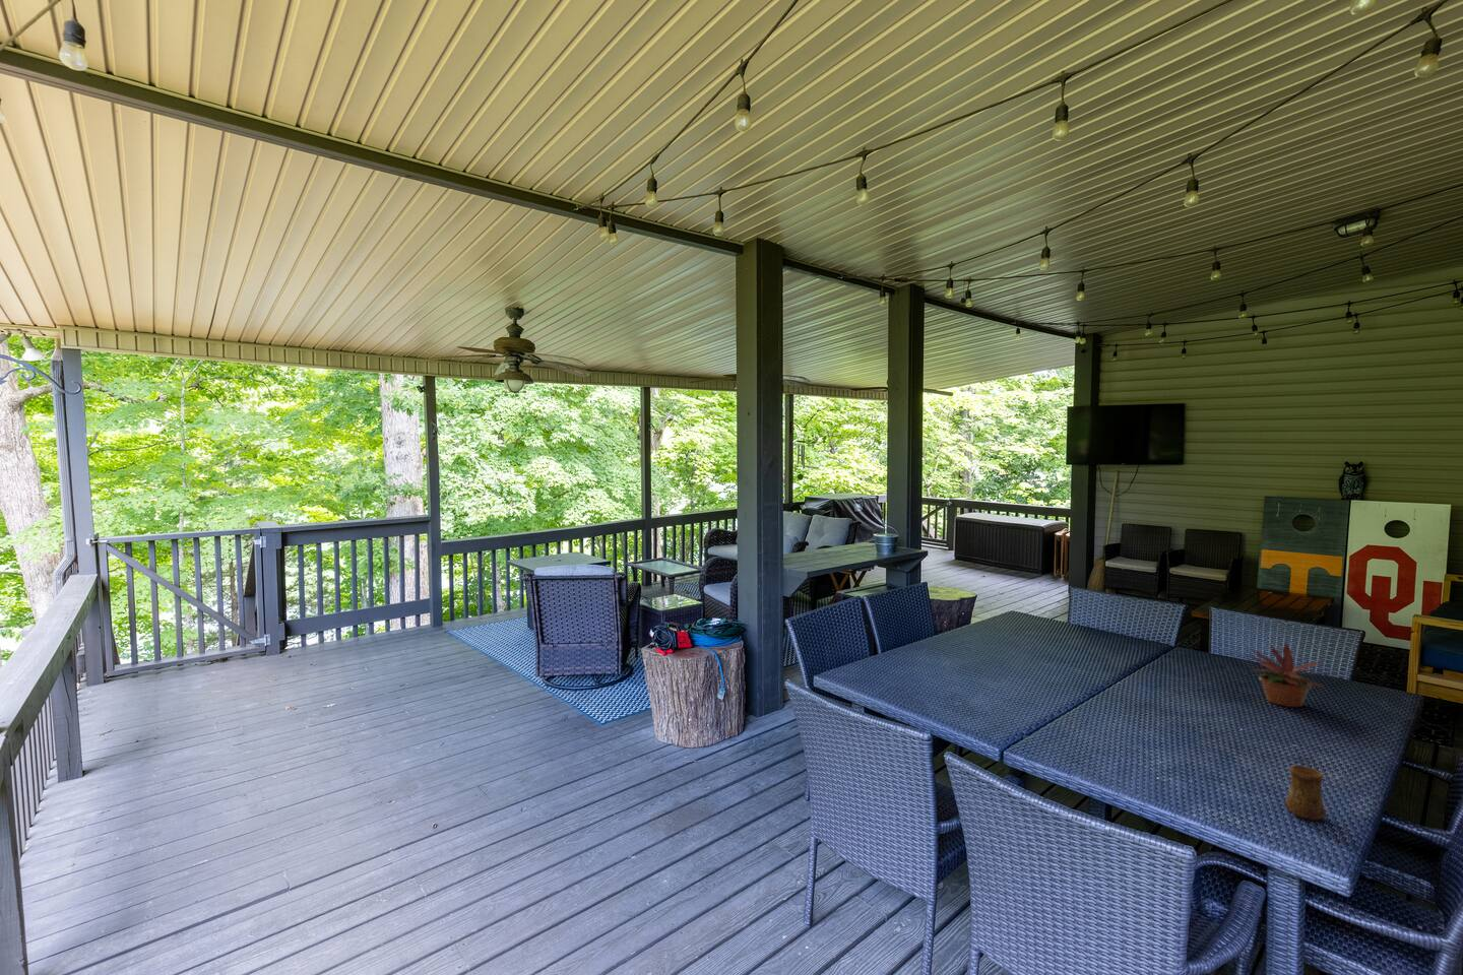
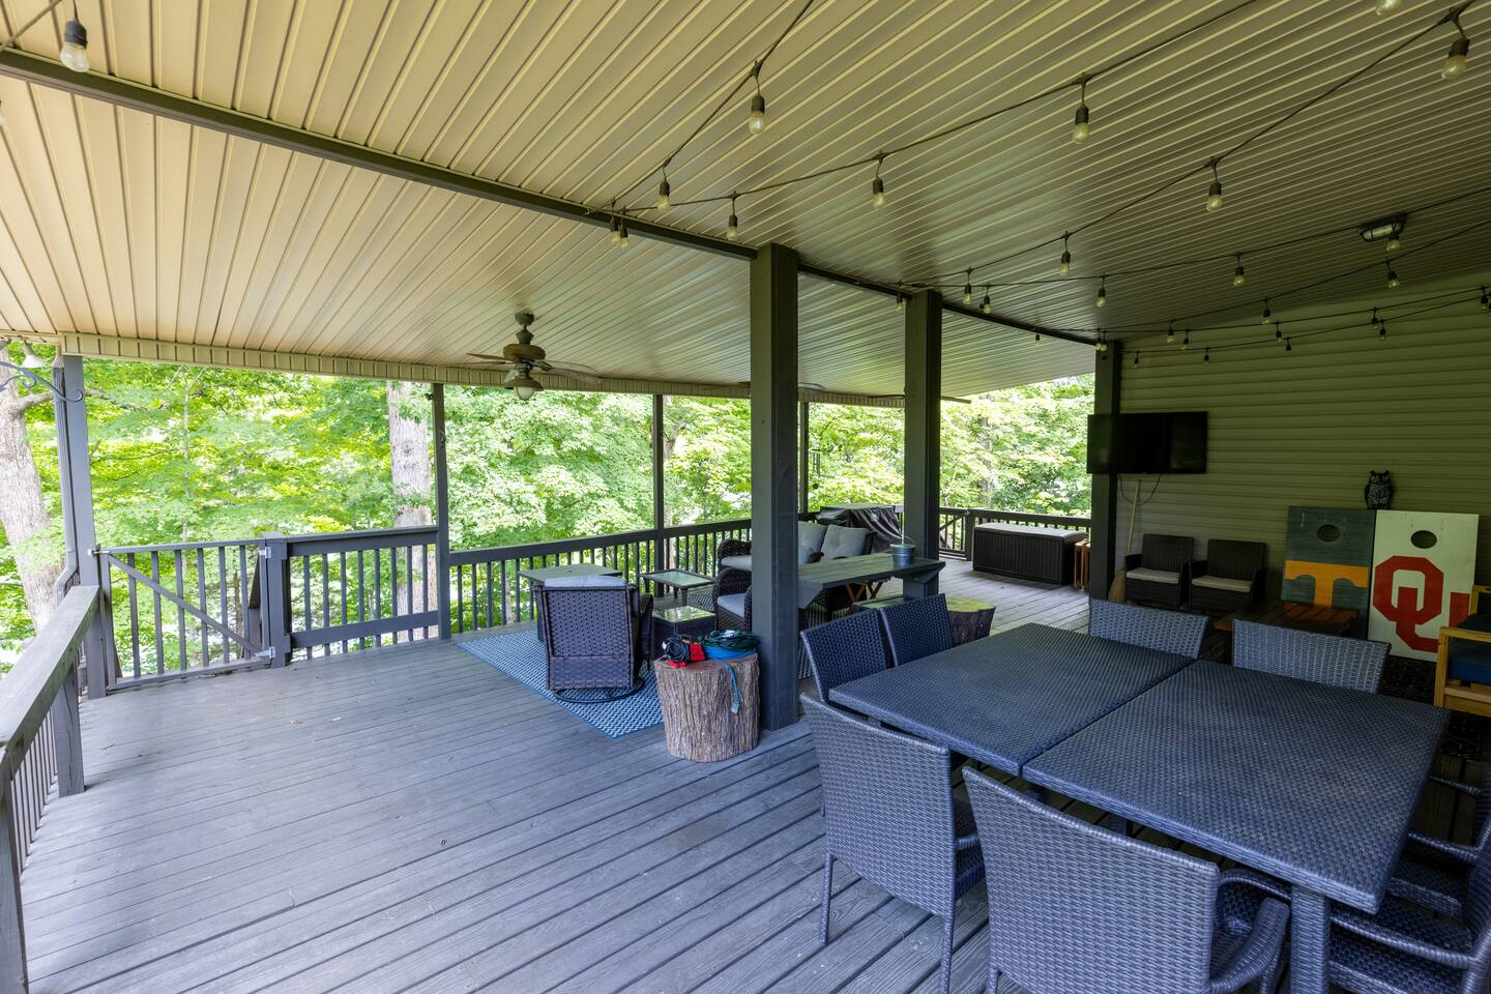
- potted plant [1244,641,1330,708]
- cup [1284,765,1327,822]
